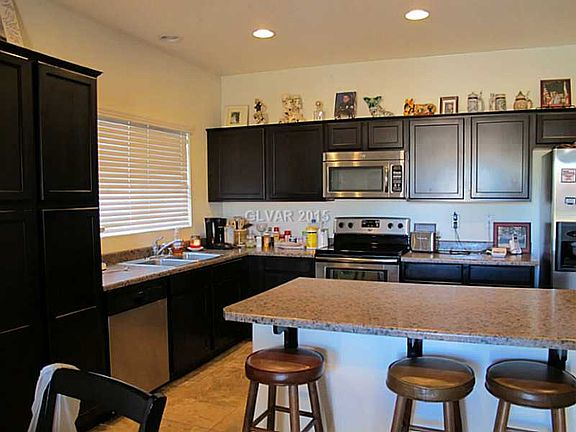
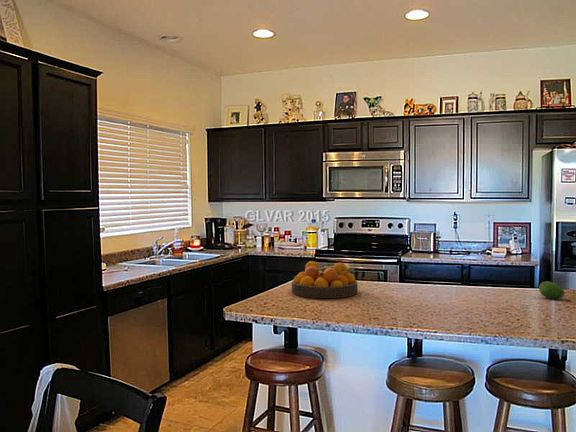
+ fruit bowl [291,260,359,299]
+ fruit [538,280,565,299]
